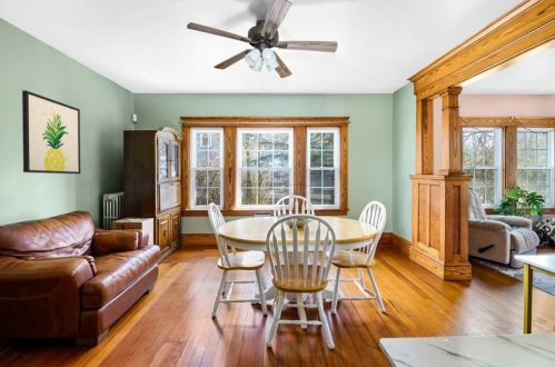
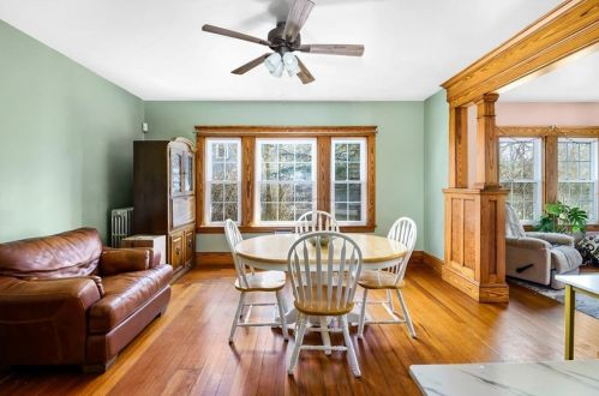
- wall art [21,89,81,175]
